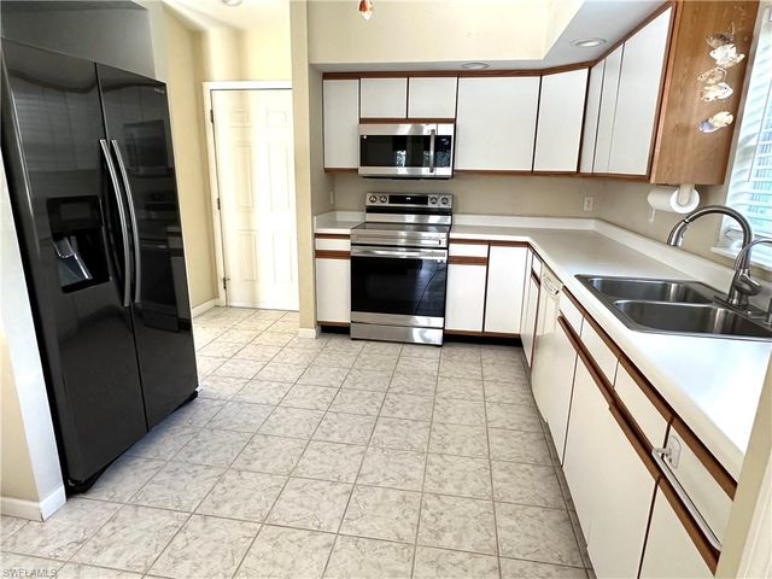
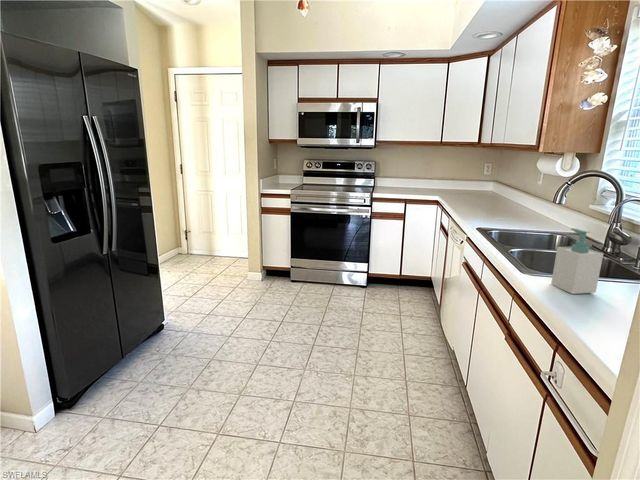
+ soap bottle [550,227,604,295]
